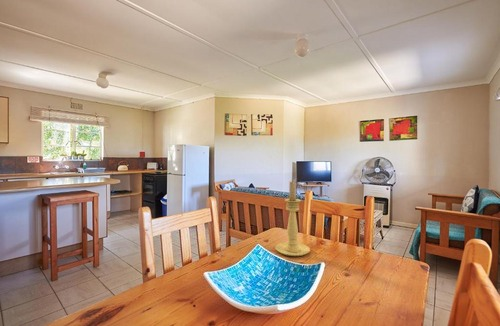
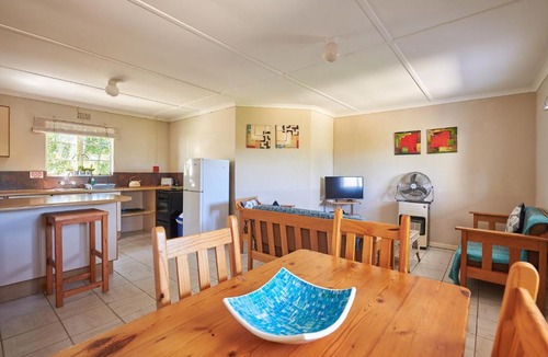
- candle holder [274,180,311,257]
